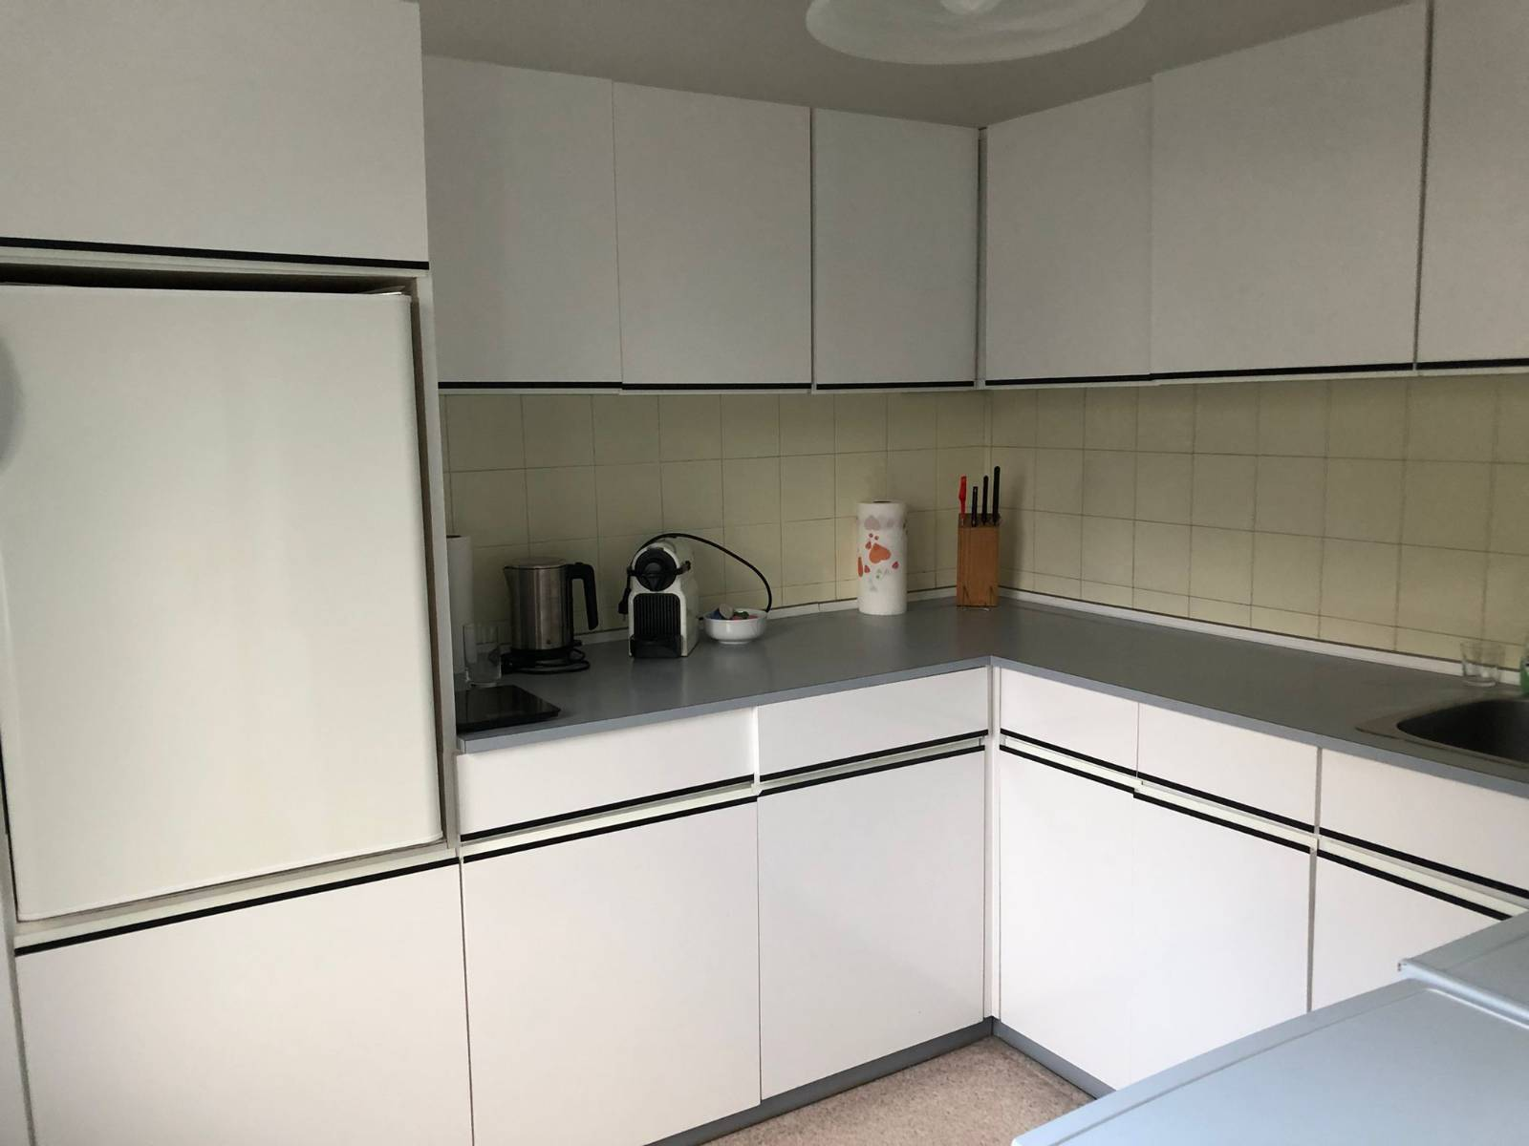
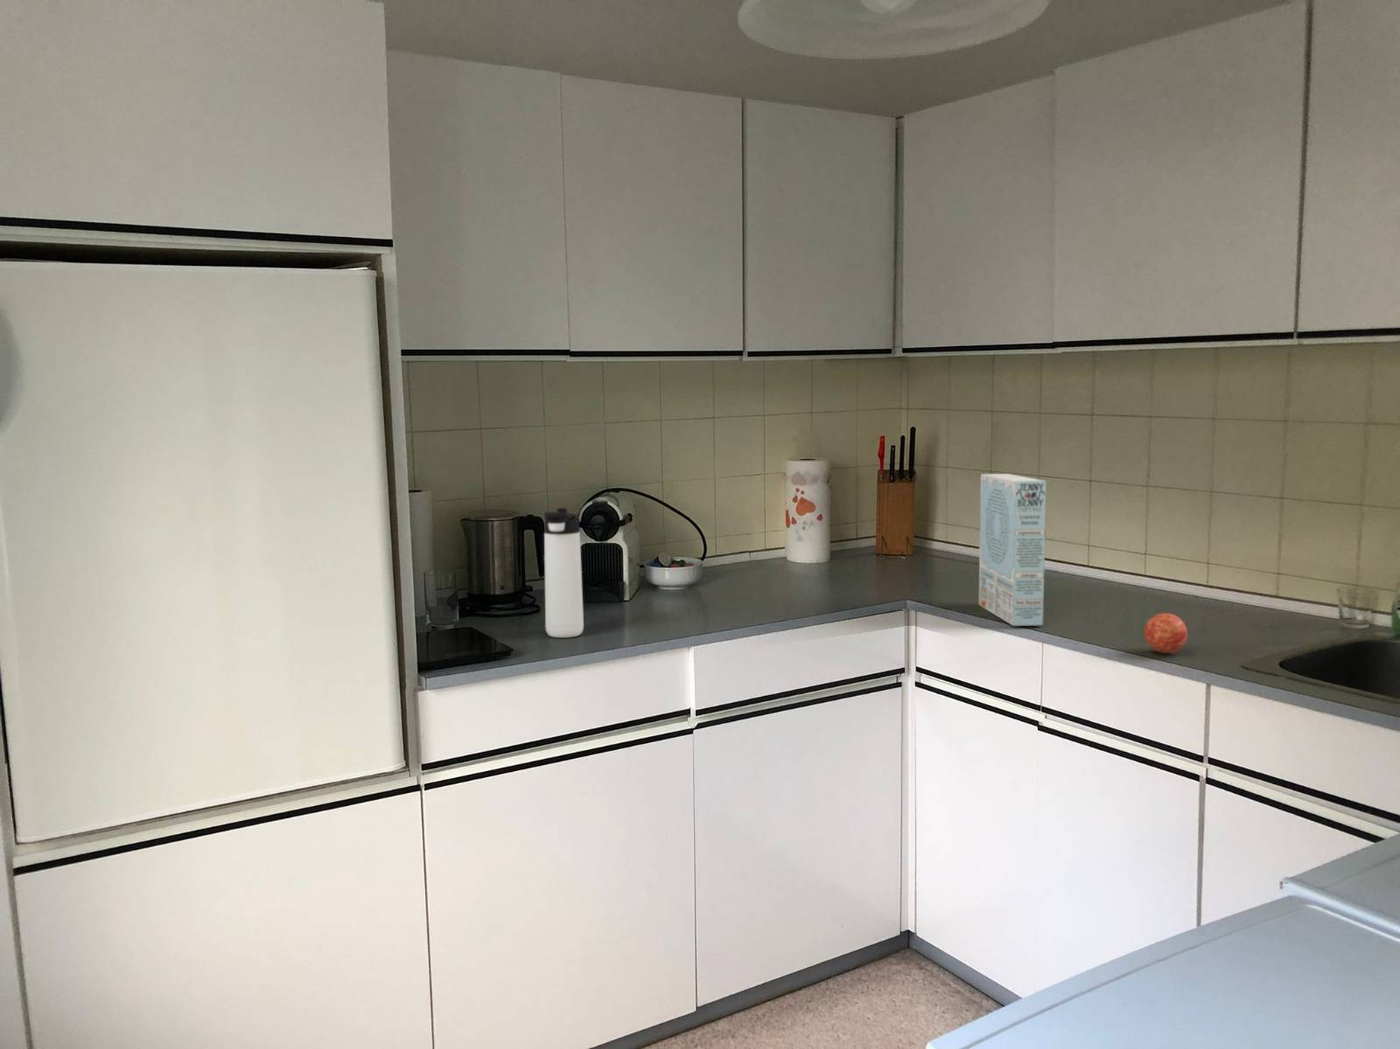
+ cereal box [978,473,1047,627]
+ thermos bottle [543,507,584,638]
+ apple [1143,612,1188,653]
